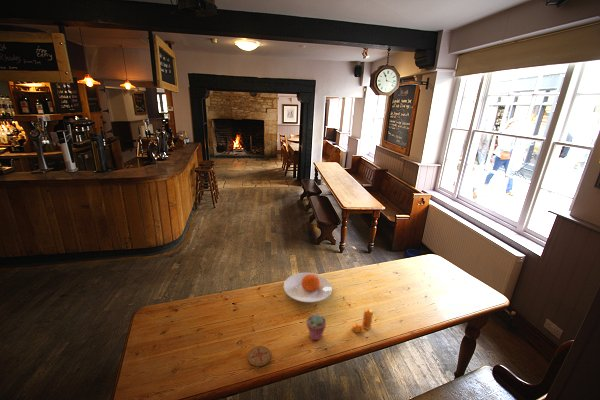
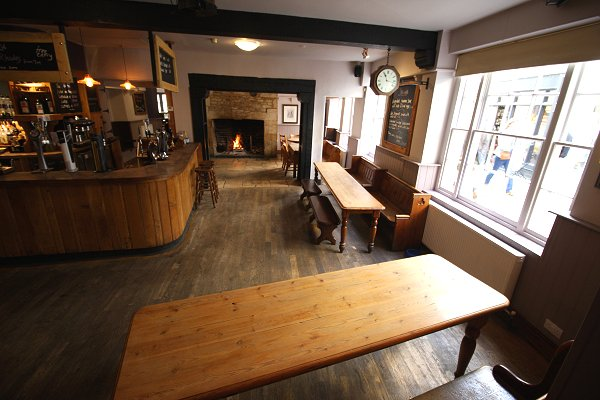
- coaster [247,345,272,367]
- potted succulent [306,313,327,342]
- plate [283,272,333,303]
- pepper shaker [351,308,374,334]
